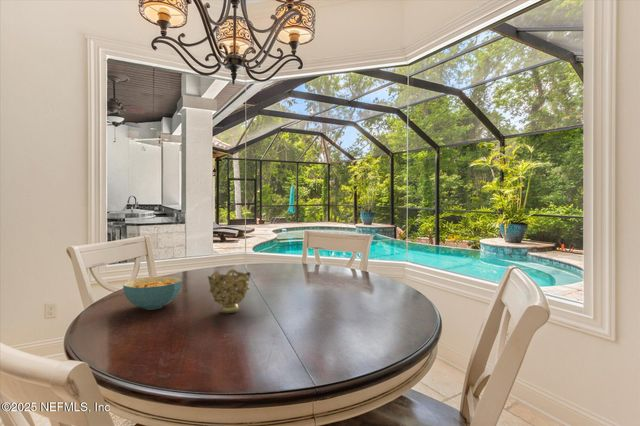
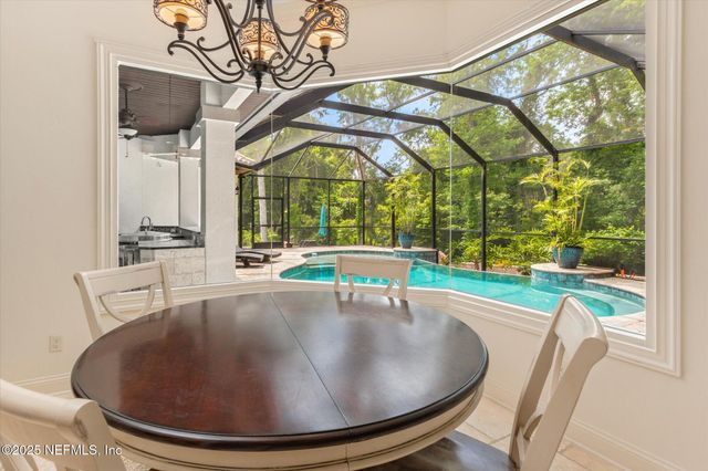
- cereal bowl [122,276,183,311]
- decorative bowl [207,269,252,314]
